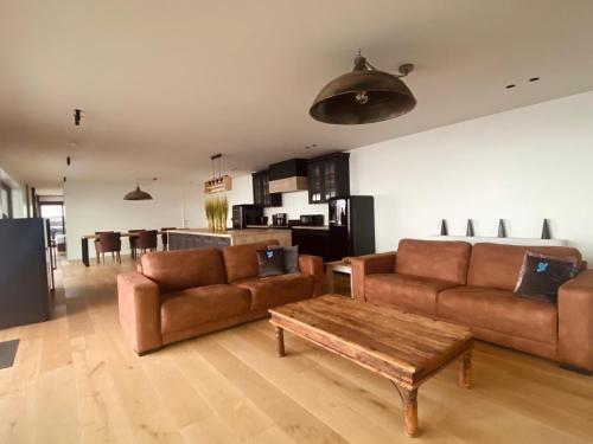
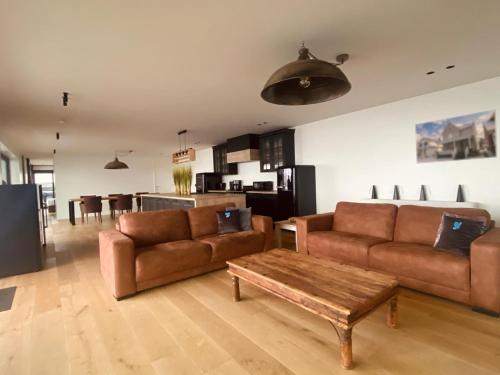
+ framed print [414,108,498,165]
